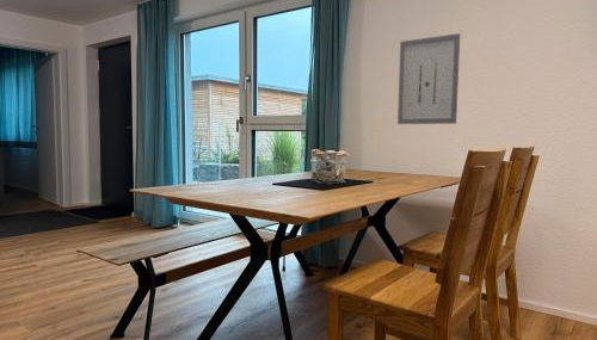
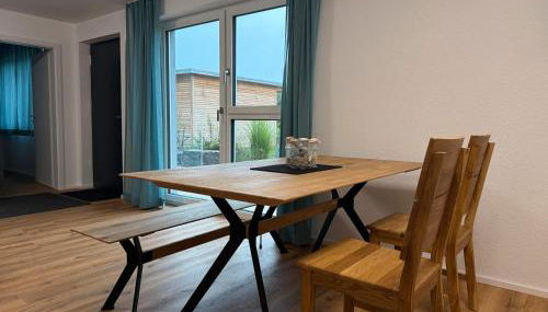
- wall art [396,32,461,125]
